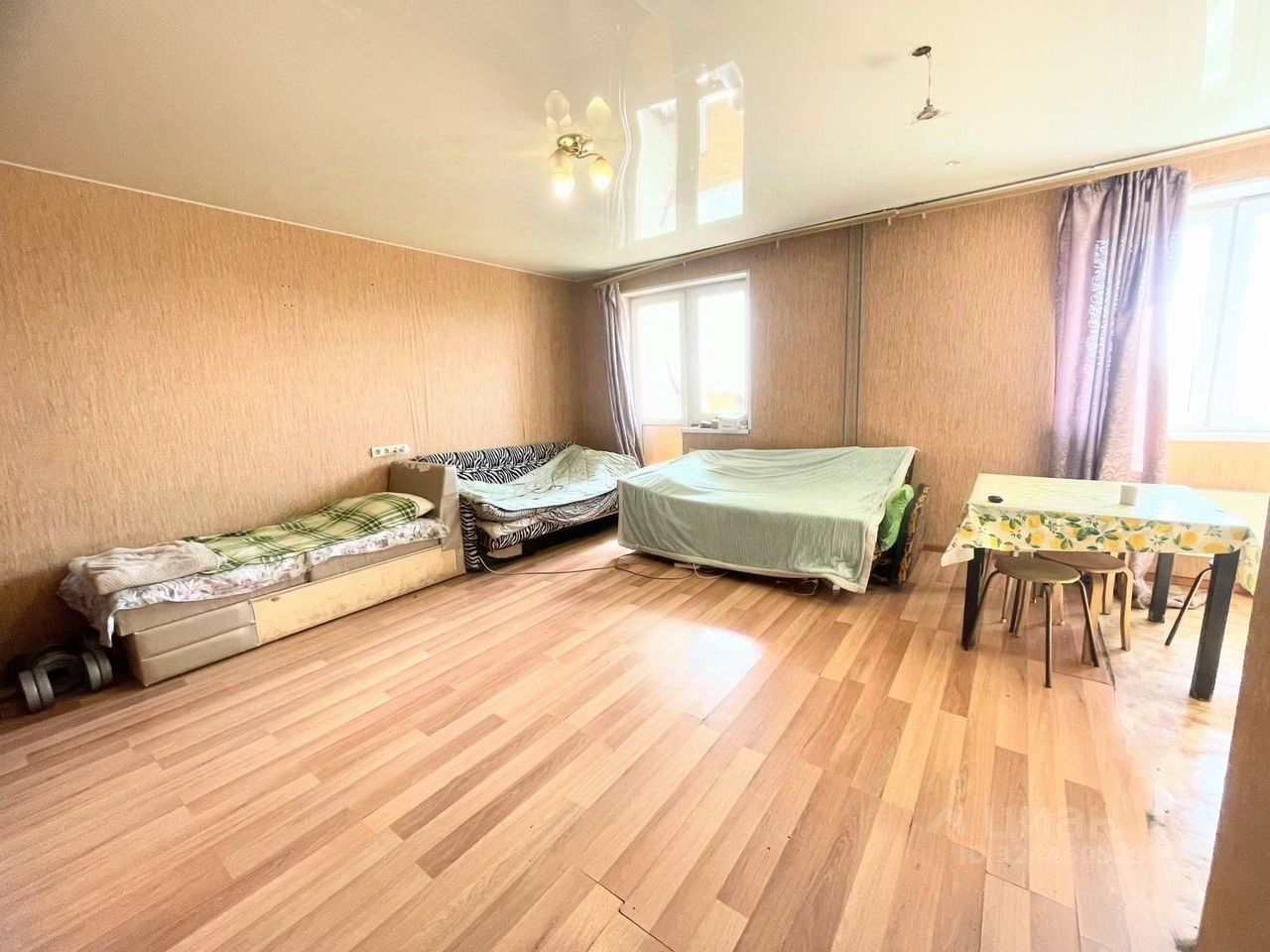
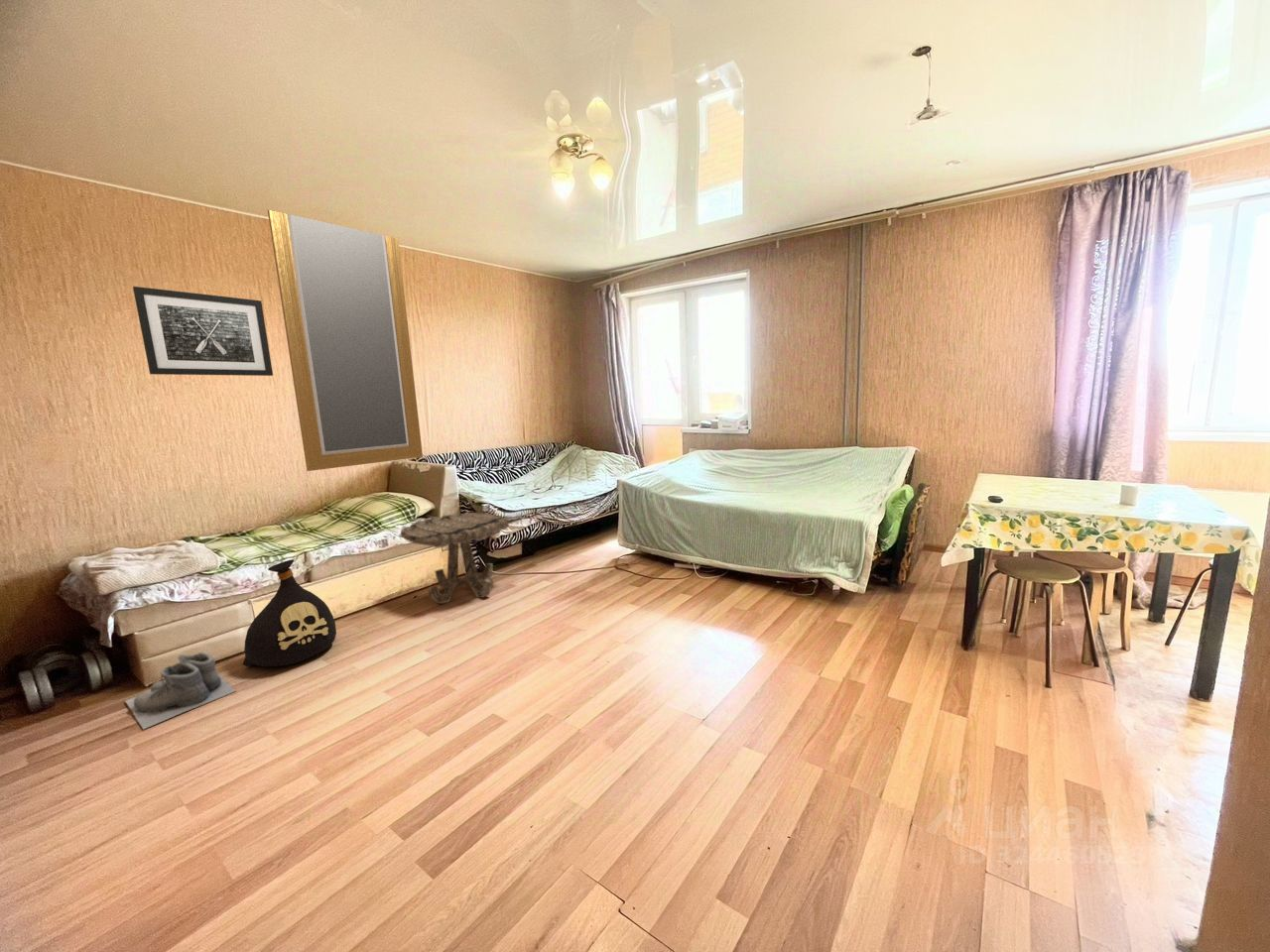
+ wall art [132,286,274,377]
+ home mirror [267,209,424,472]
+ side table [400,512,510,605]
+ bag [242,558,337,667]
+ boots [124,652,236,731]
